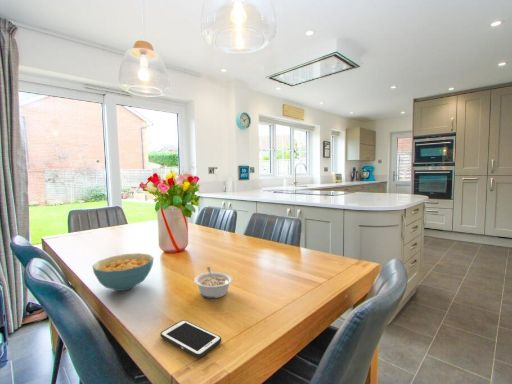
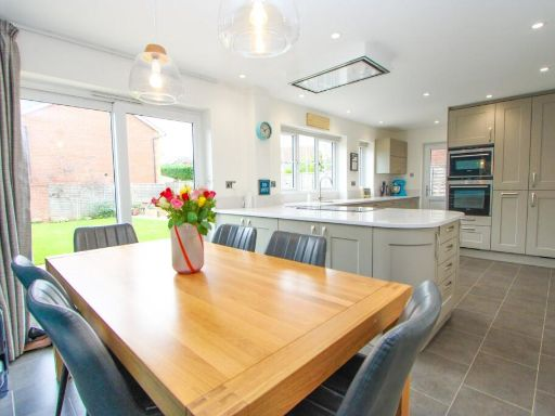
- cell phone [159,319,222,359]
- legume [193,266,233,299]
- cereal bowl [91,252,154,292]
